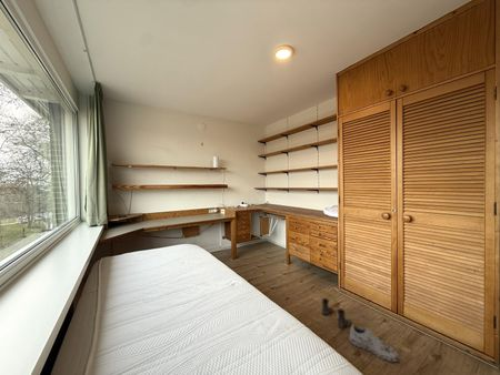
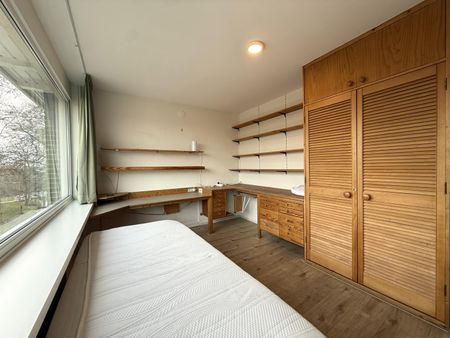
- boots [321,297,352,328]
- shoe [348,323,400,363]
